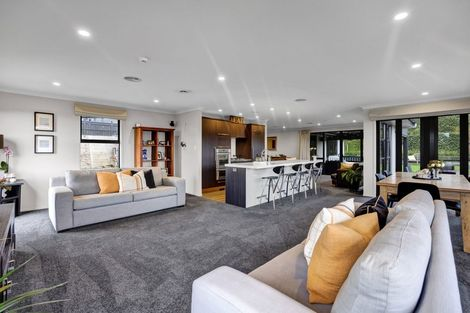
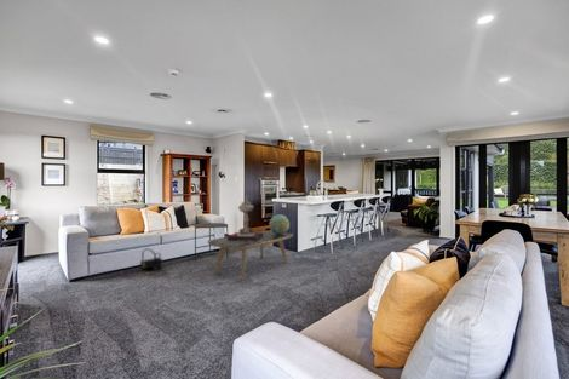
+ coffee table [207,230,294,282]
+ decorative globe [269,213,291,235]
+ decorative urn [228,194,263,240]
+ side table [192,222,229,263]
+ backpack [139,247,163,271]
